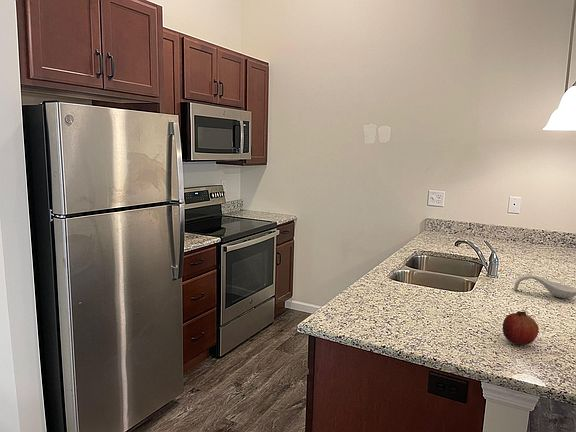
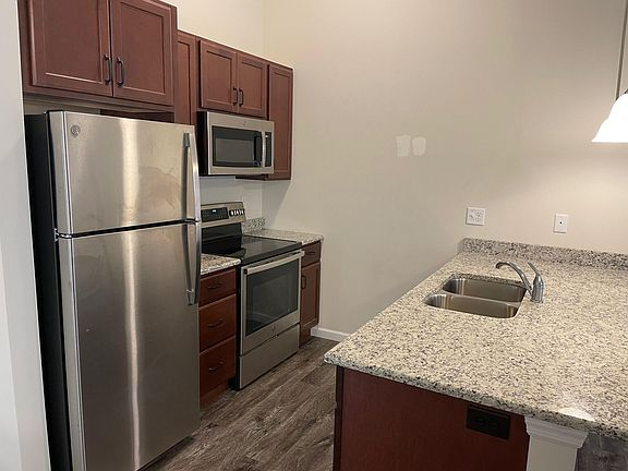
- spoon rest [513,274,576,299]
- fruit [502,310,540,345]
